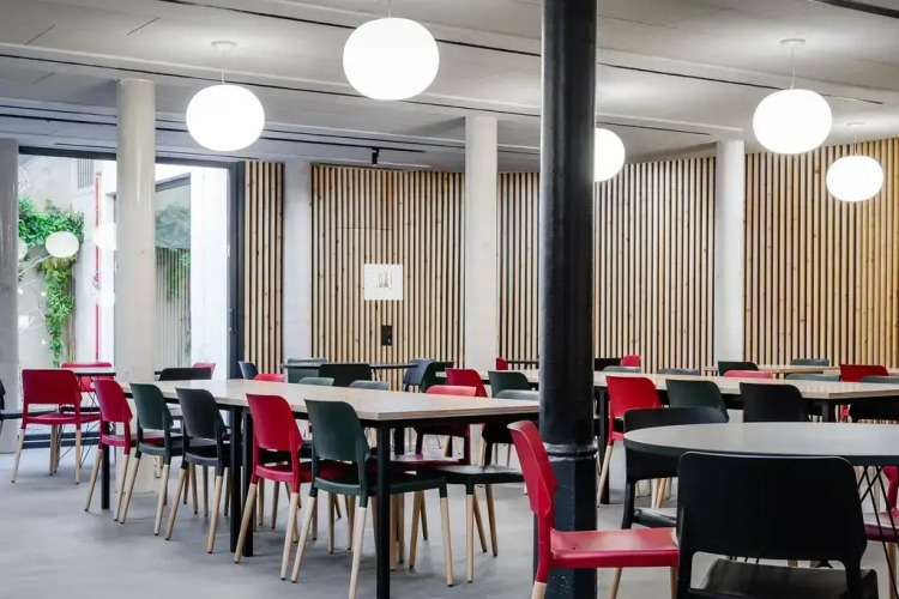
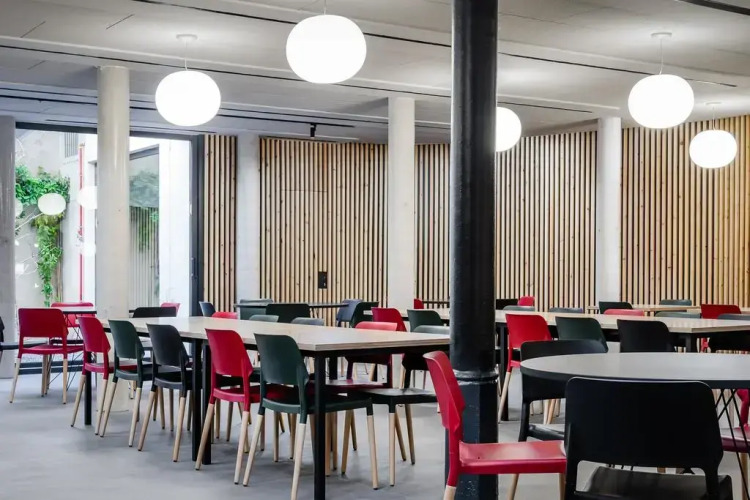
- wall art [363,262,404,301]
